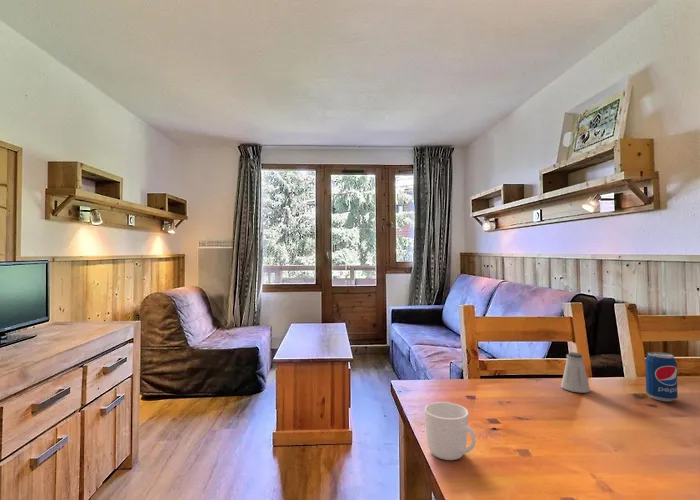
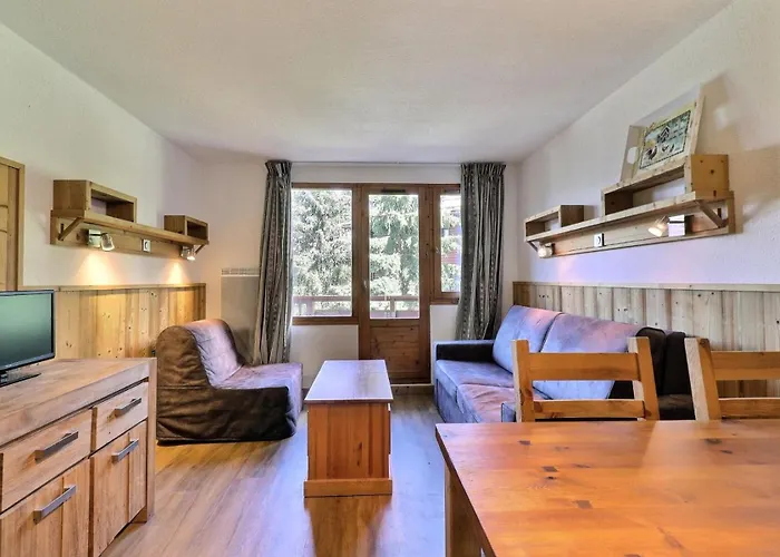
- saltshaker [560,351,591,394]
- beverage can [645,351,679,402]
- mug [424,401,477,461]
